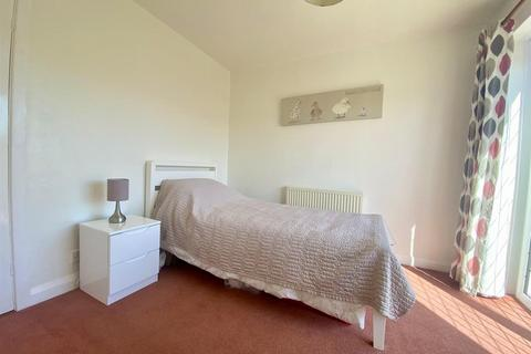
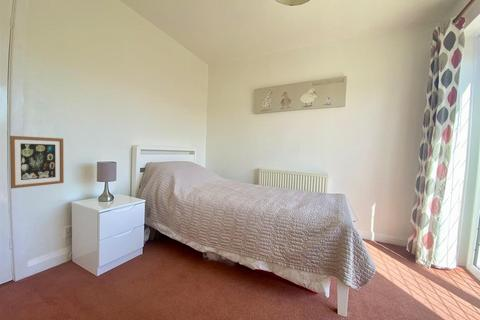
+ wall art [9,135,65,189]
